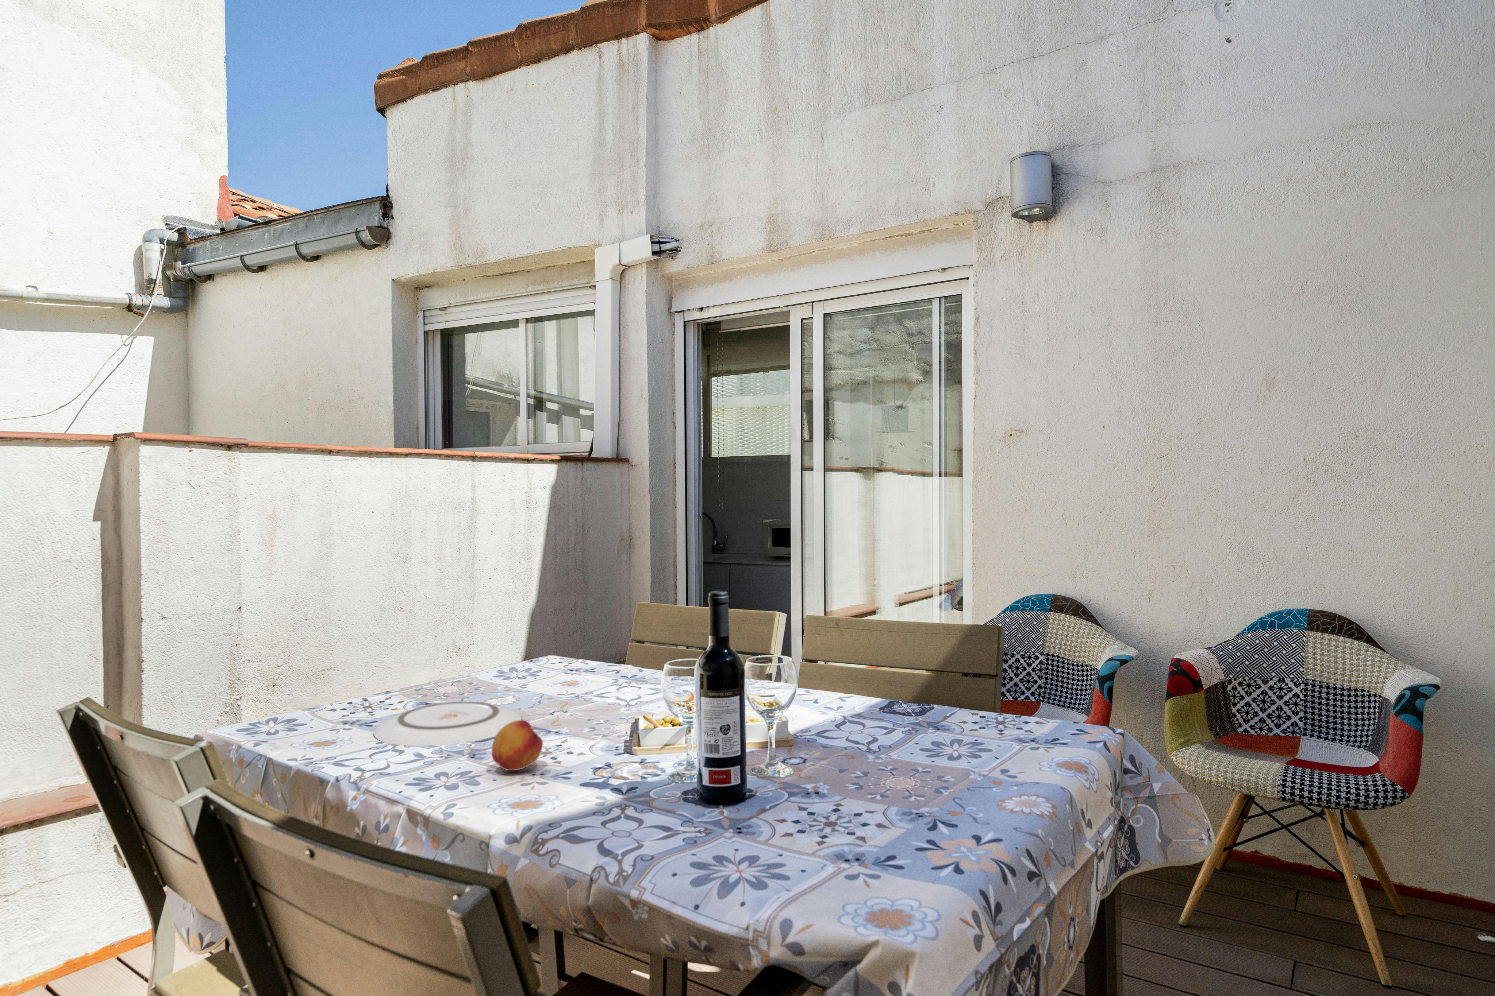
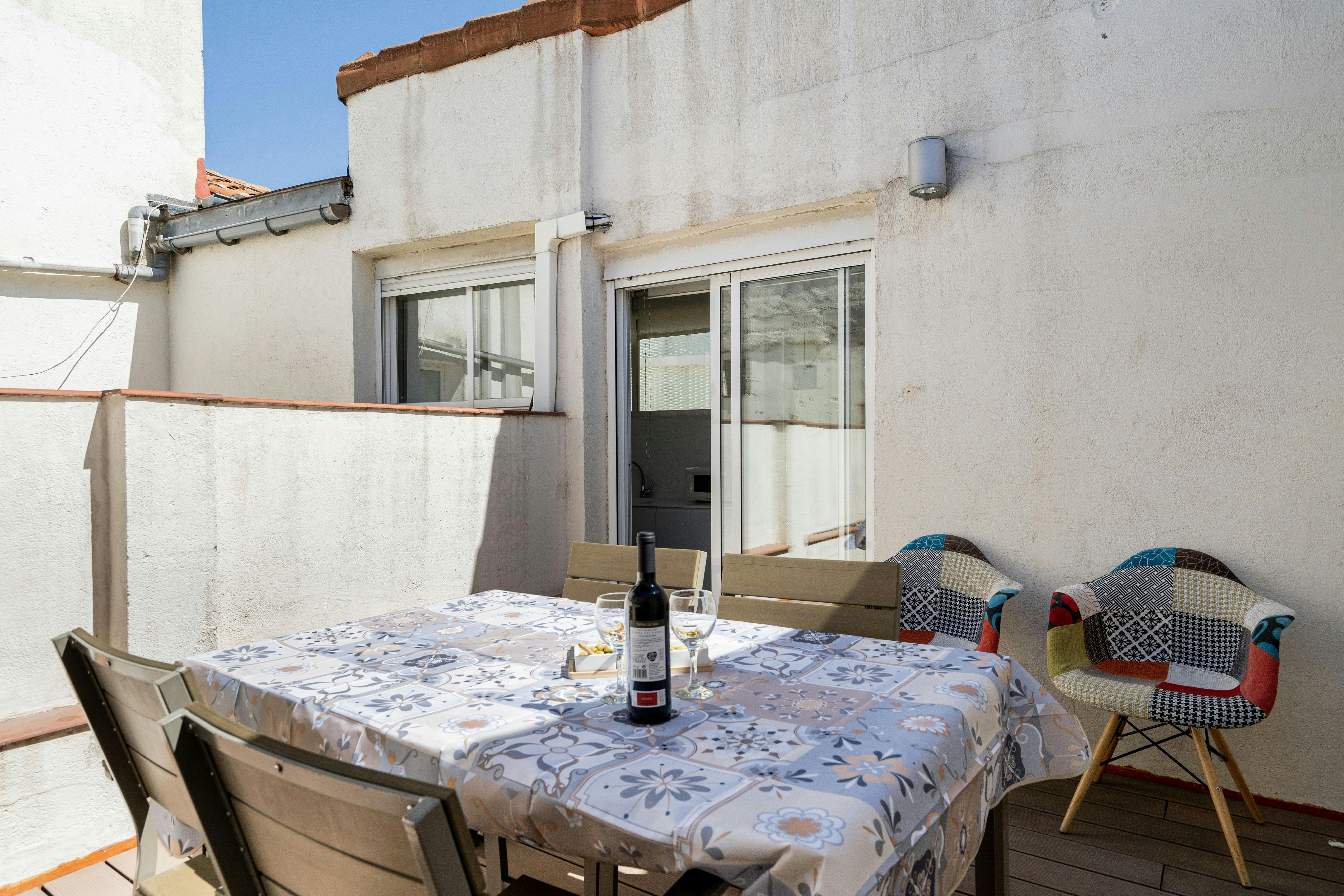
- fruit [492,720,544,771]
- plate [373,701,522,747]
